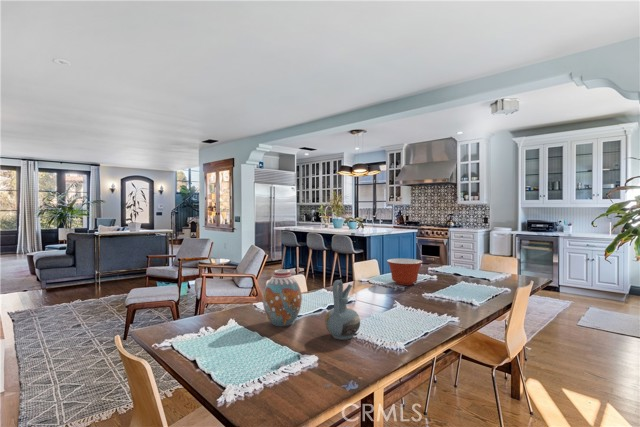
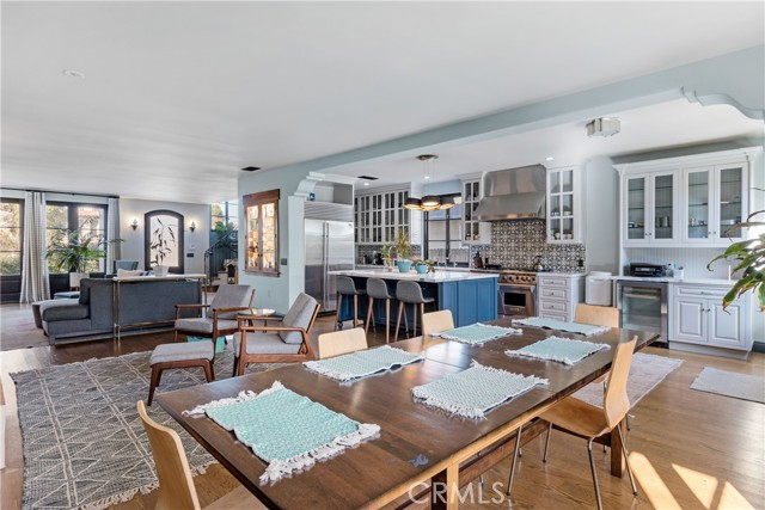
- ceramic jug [324,279,361,341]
- mixing bowl [386,258,423,286]
- vase [262,269,303,327]
